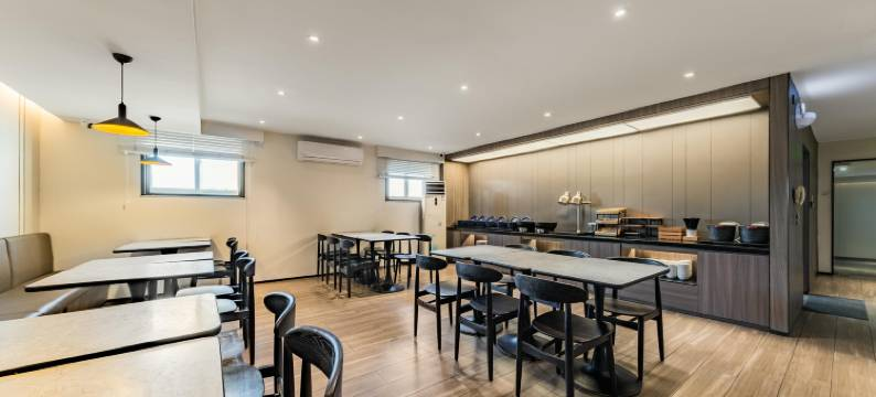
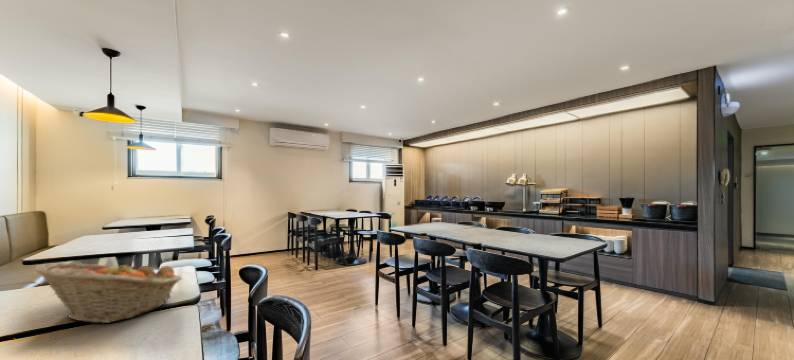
+ fruit basket [34,258,183,324]
